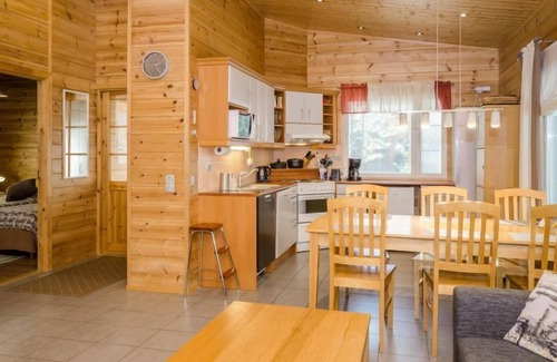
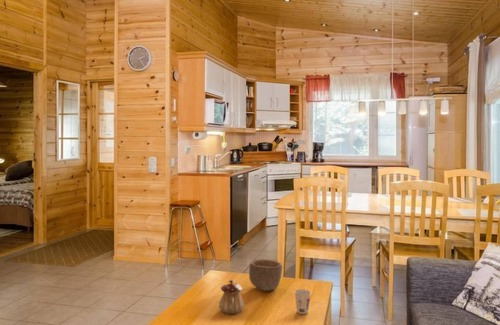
+ cup [294,288,312,315]
+ bowl [248,258,283,292]
+ teapot [218,279,245,315]
